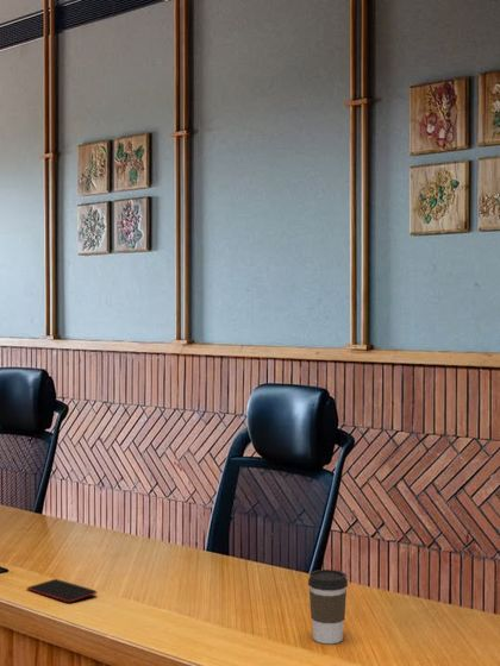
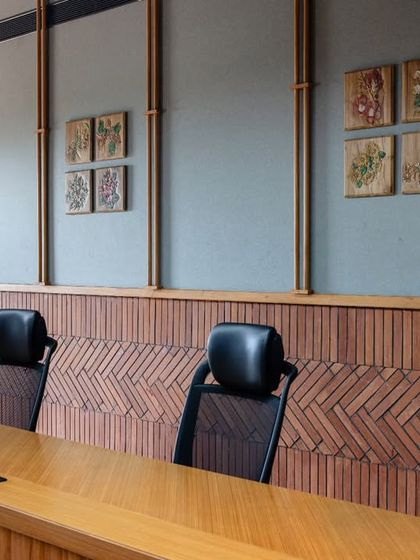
- coffee cup [307,568,349,645]
- smartphone [25,578,99,603]
